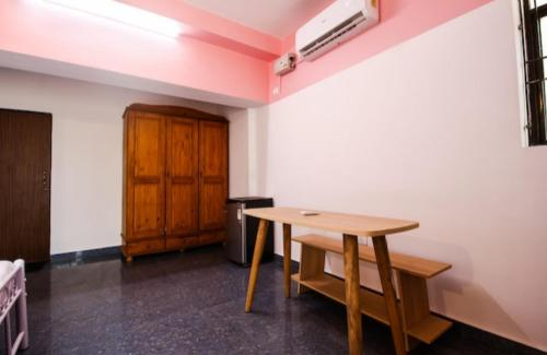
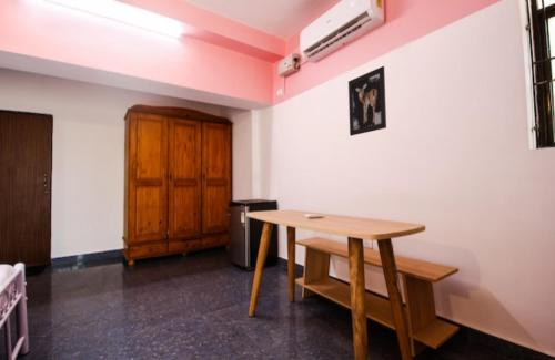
+ wall art [347,65,387,137]
